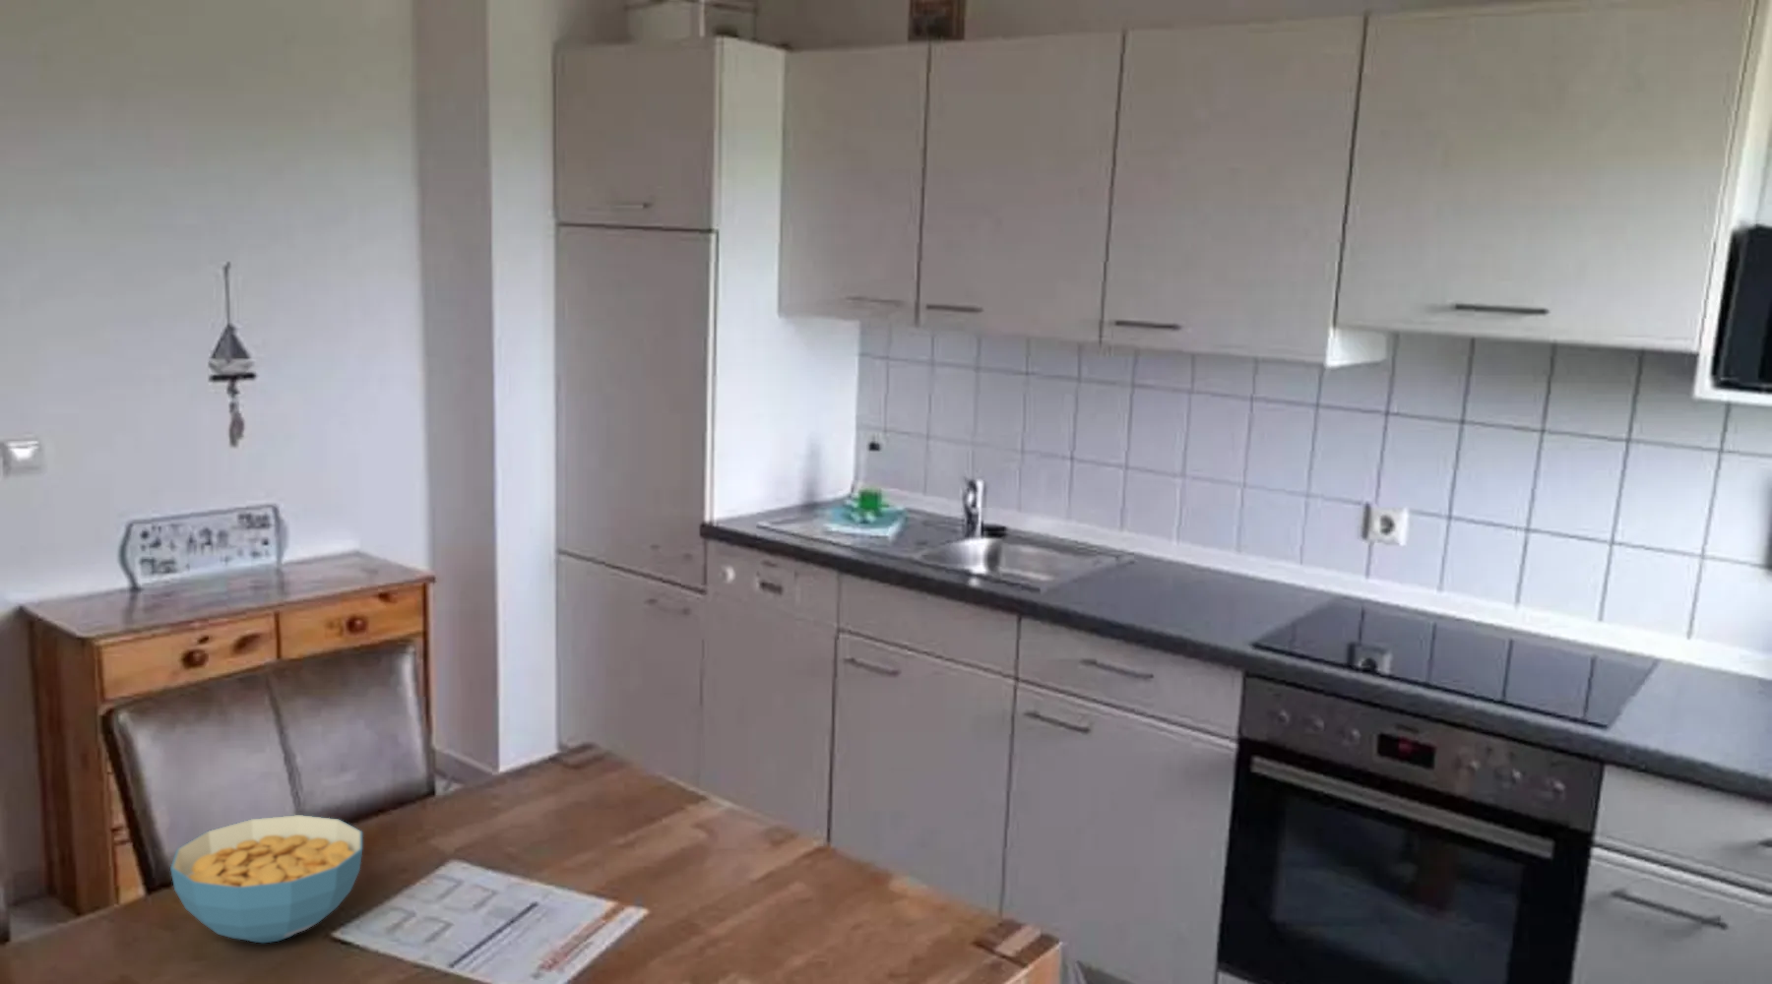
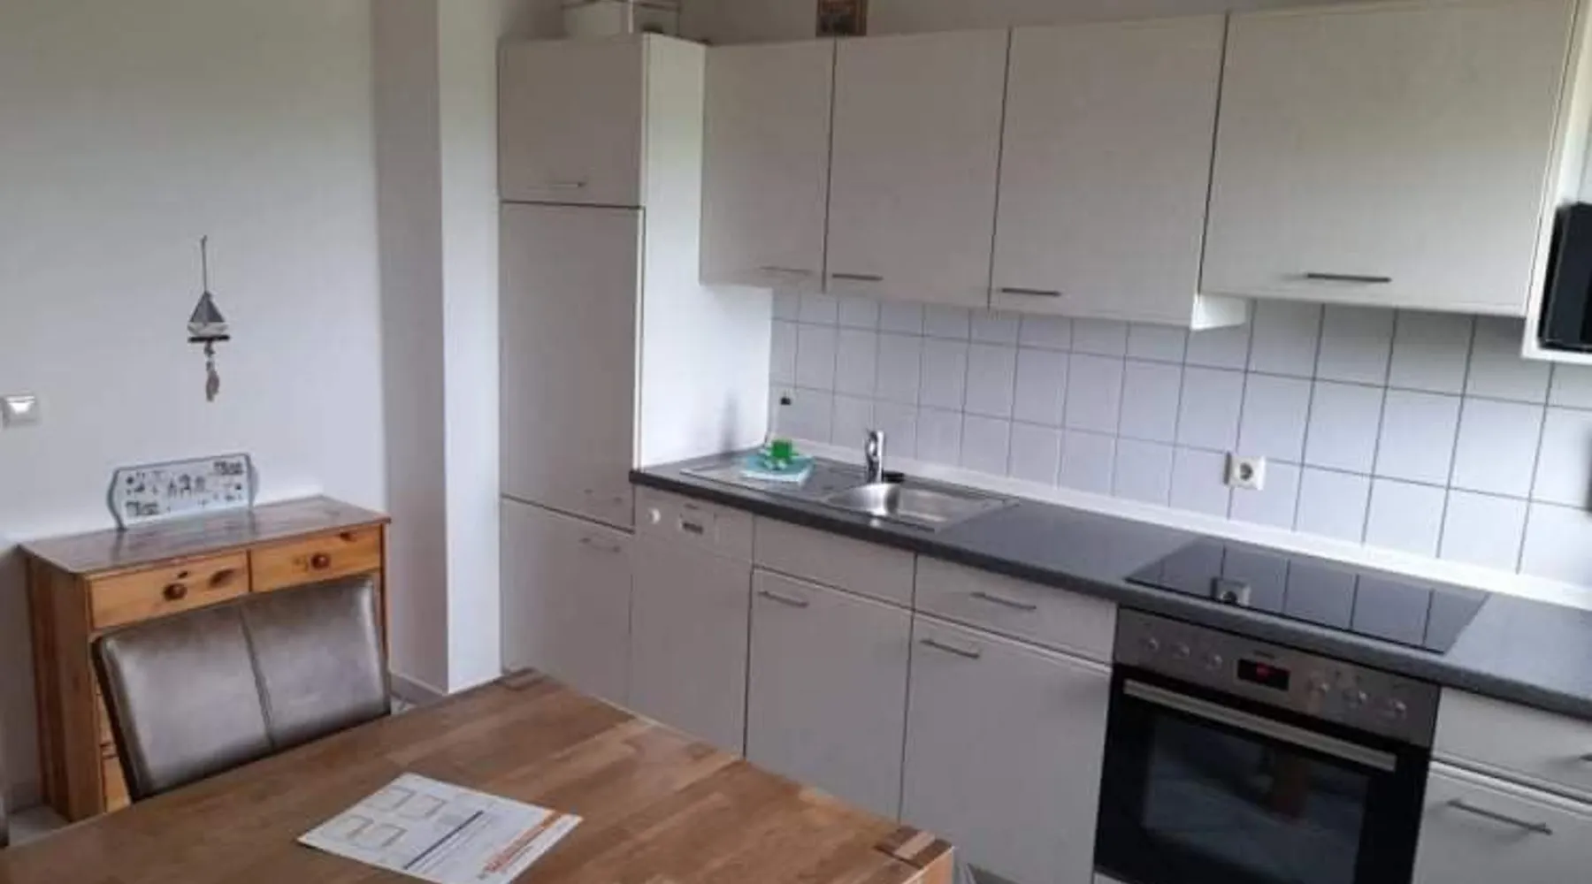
- cereal bowl [170,814,364,944]
